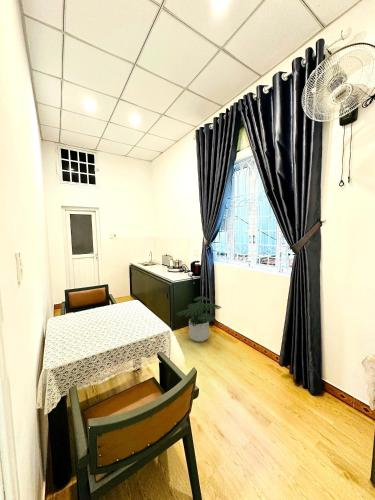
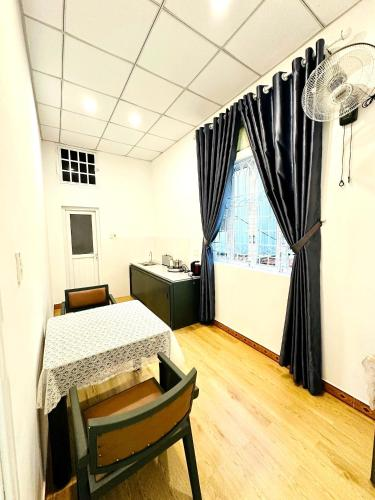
- potted plant [175,295,222,343]
